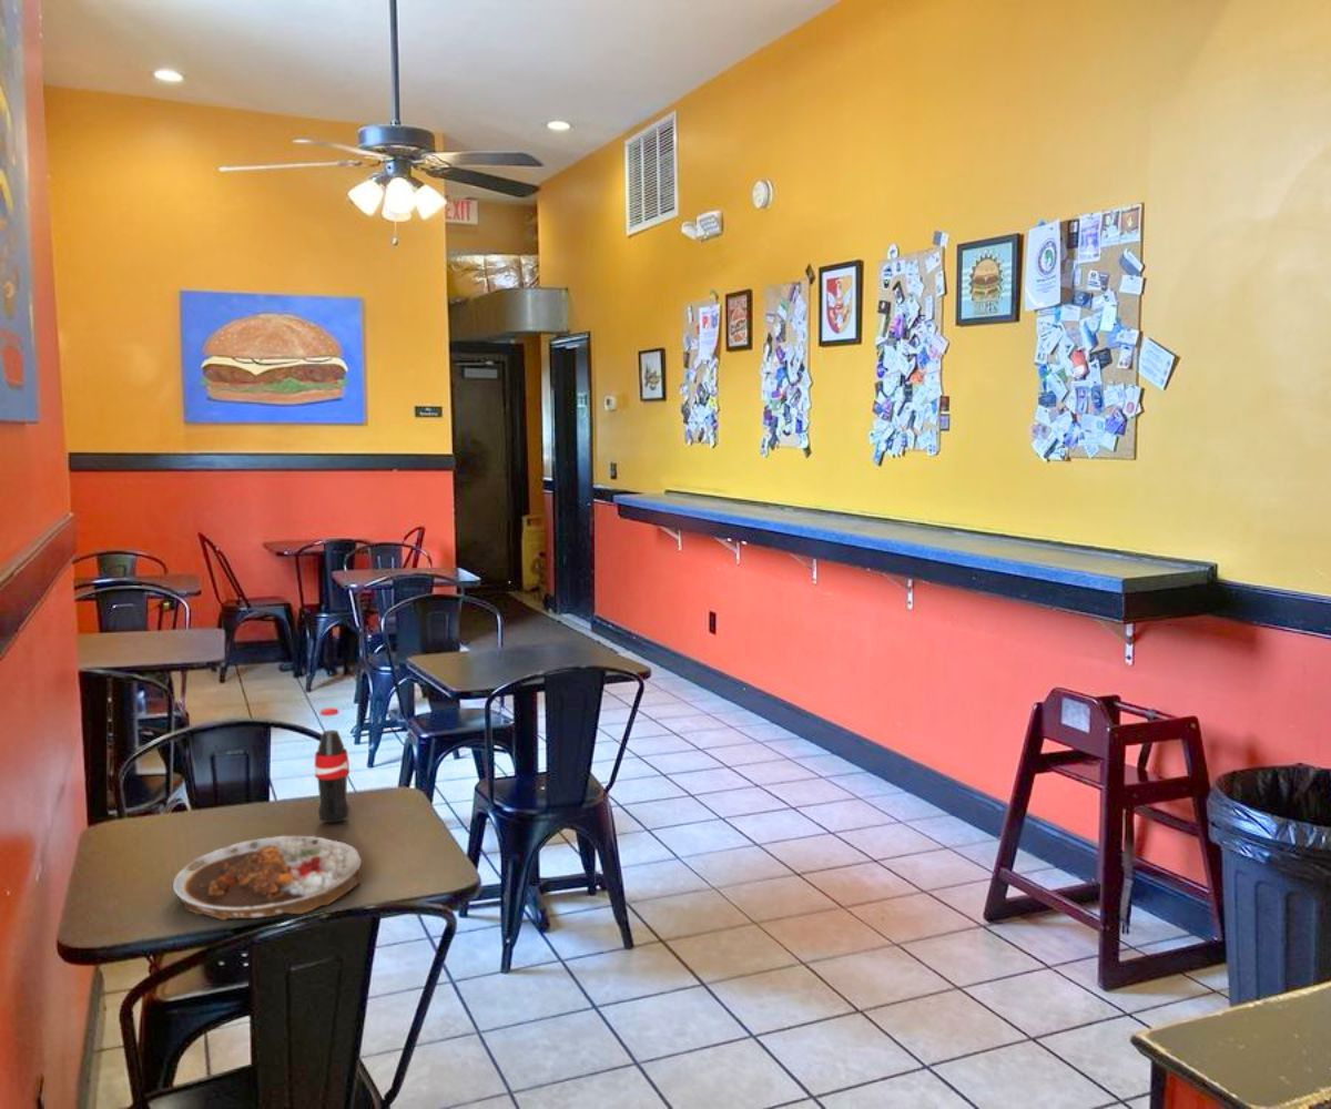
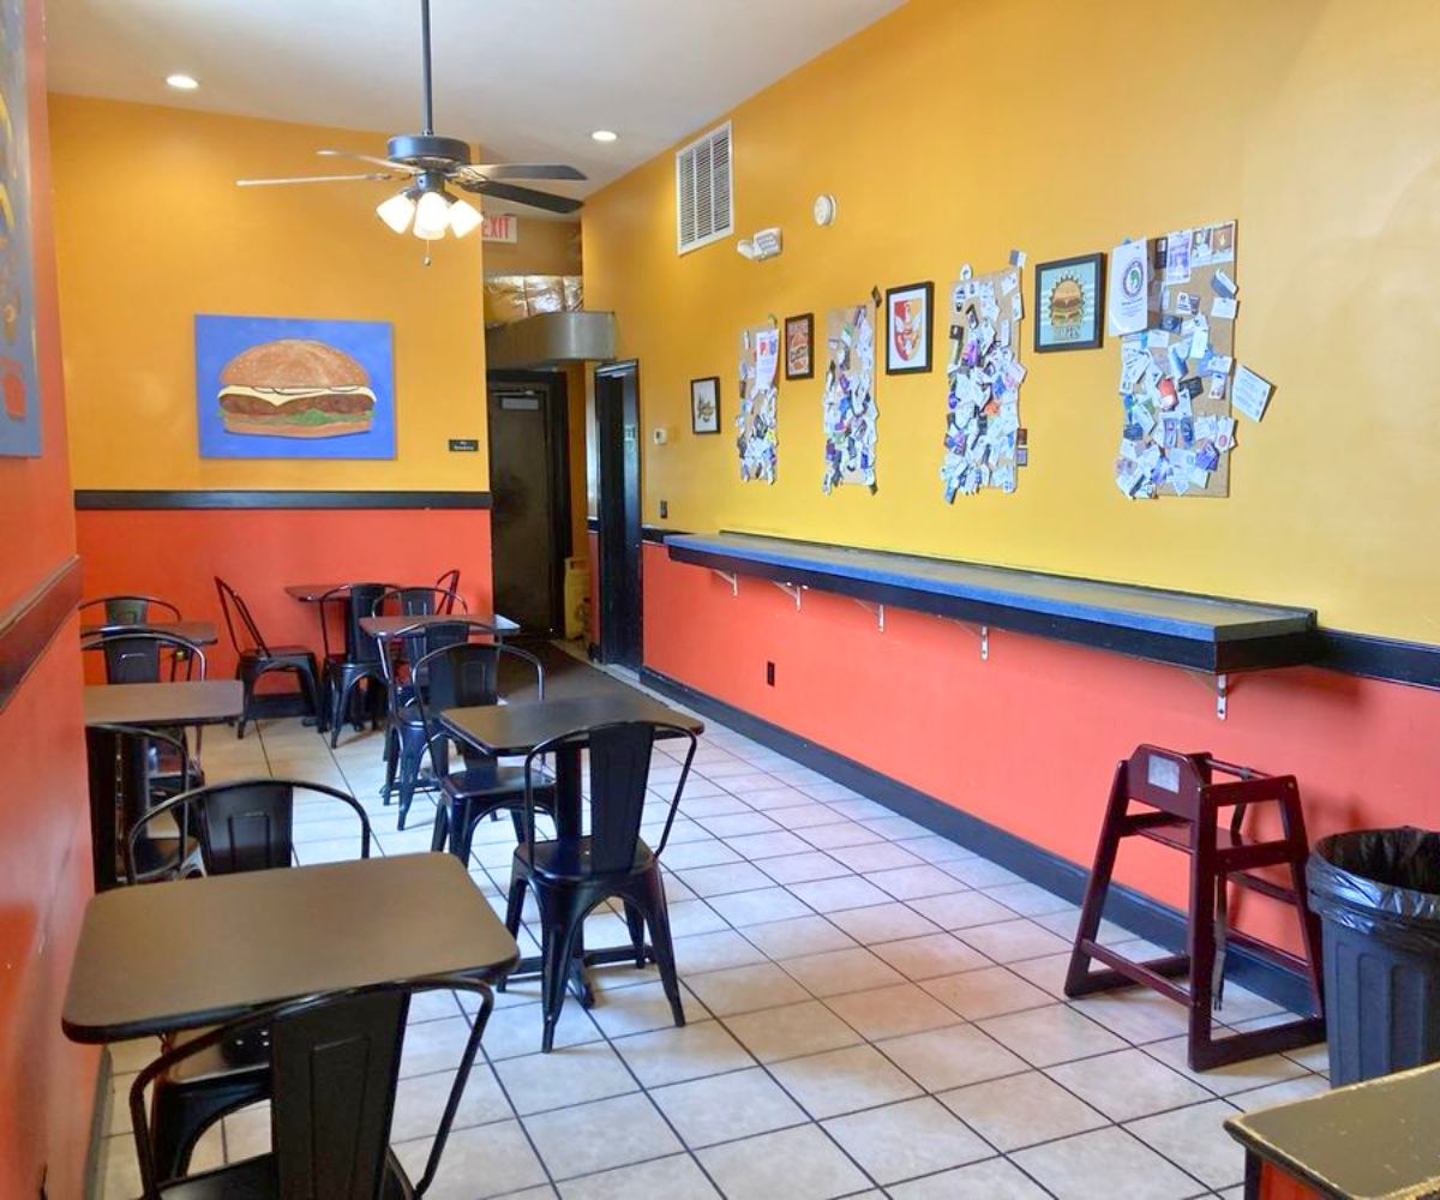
- plate [172,834,363,922]
- soda bottle [314,706,350,823]
